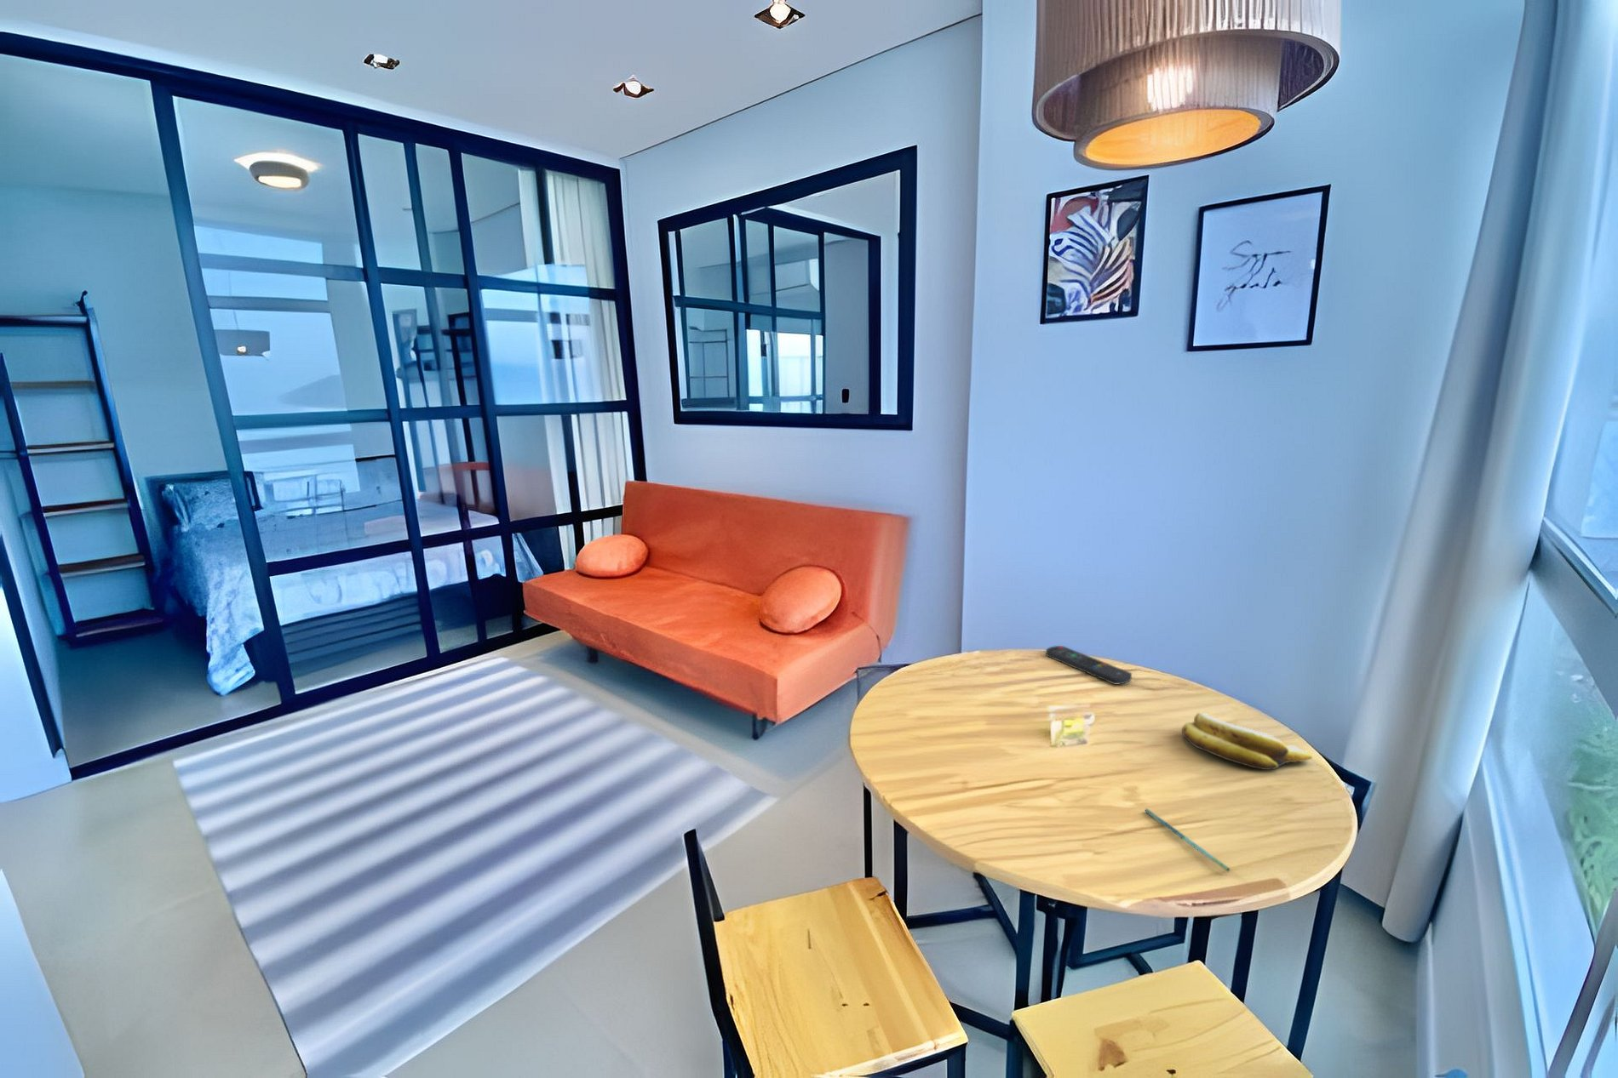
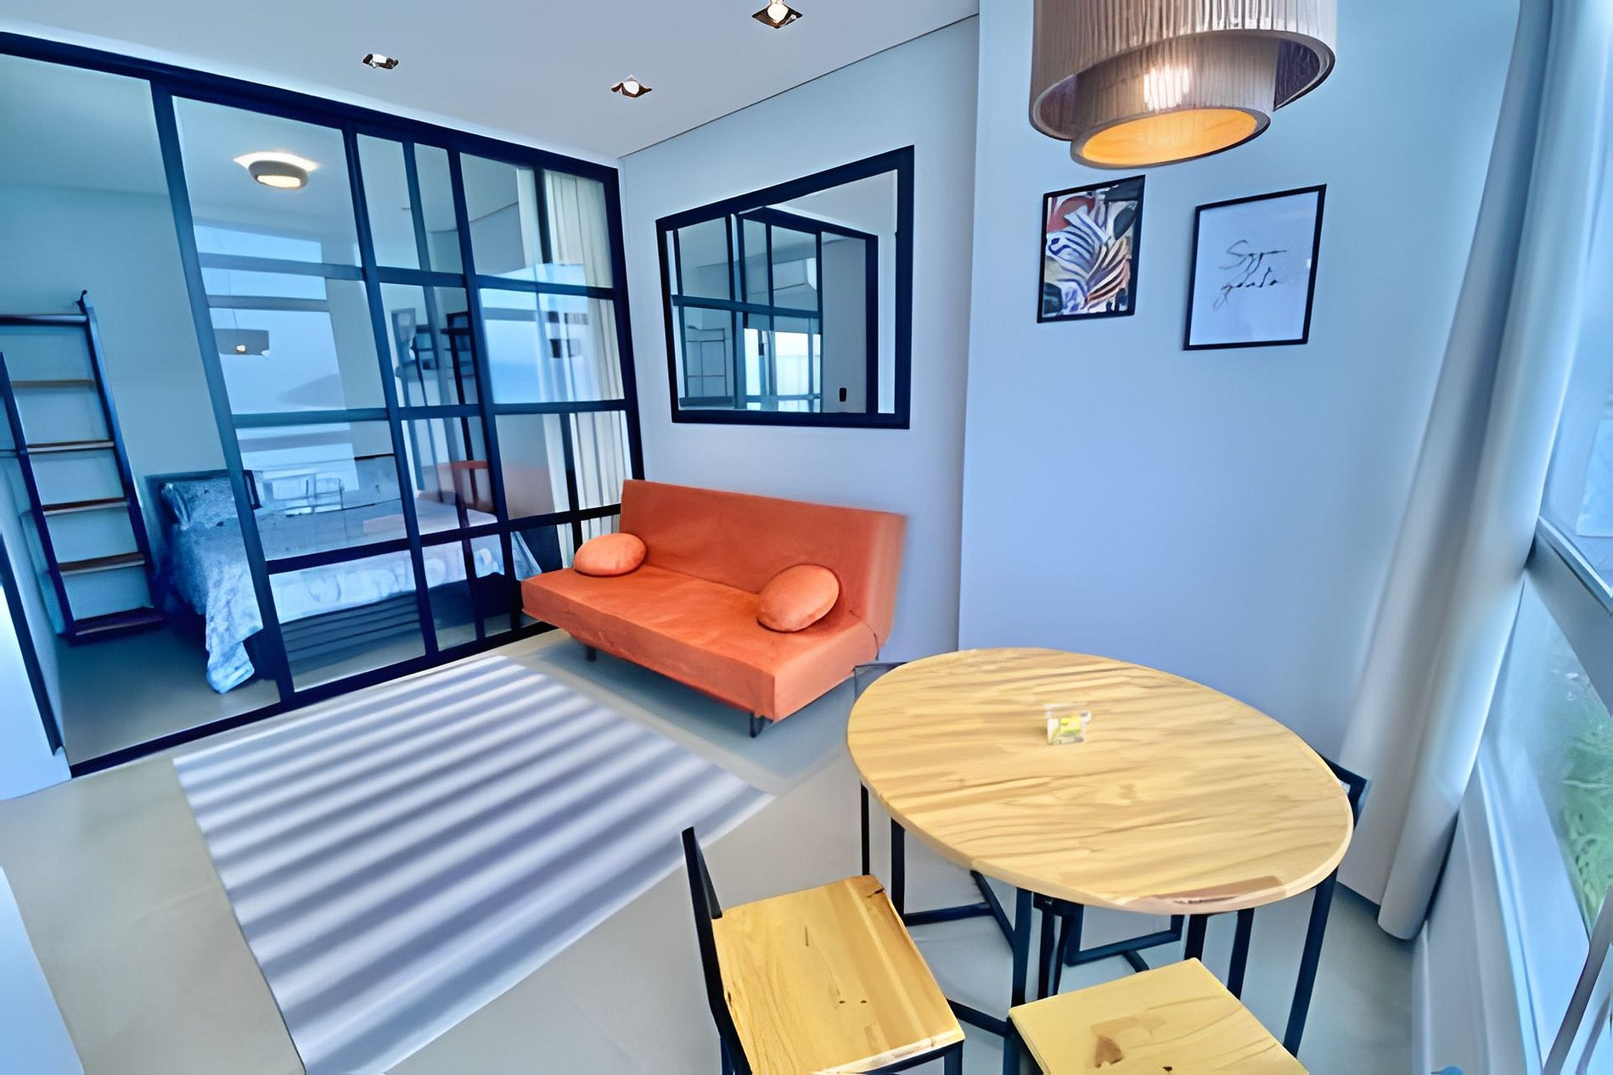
- remote control [1045,645,1133,685]
- banana [1181,712,1313,771]
- pen [1145,807,1230,873]
